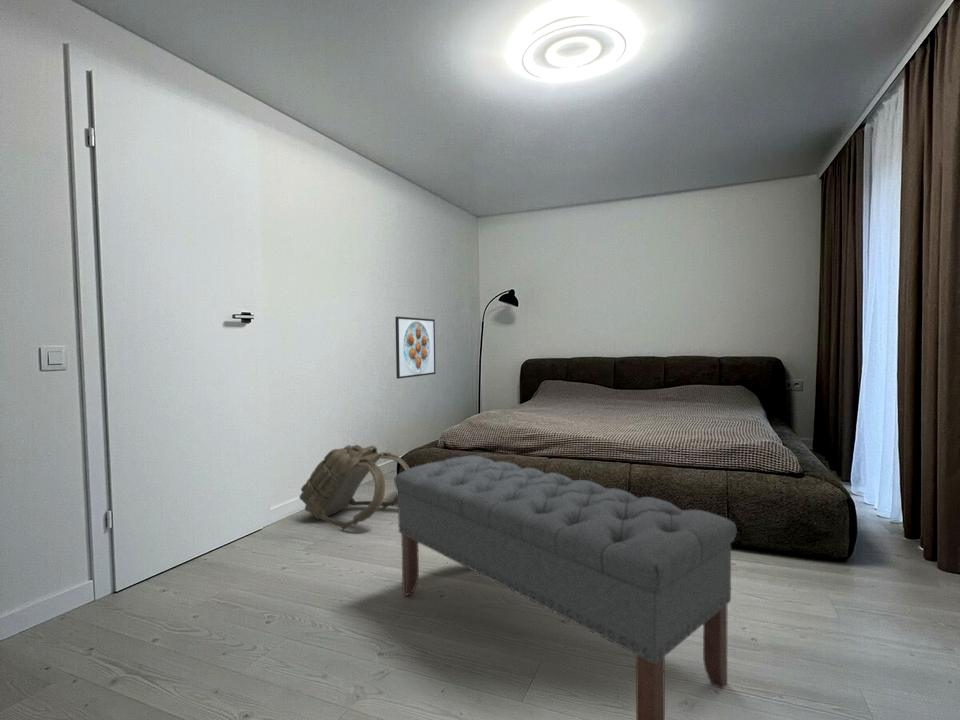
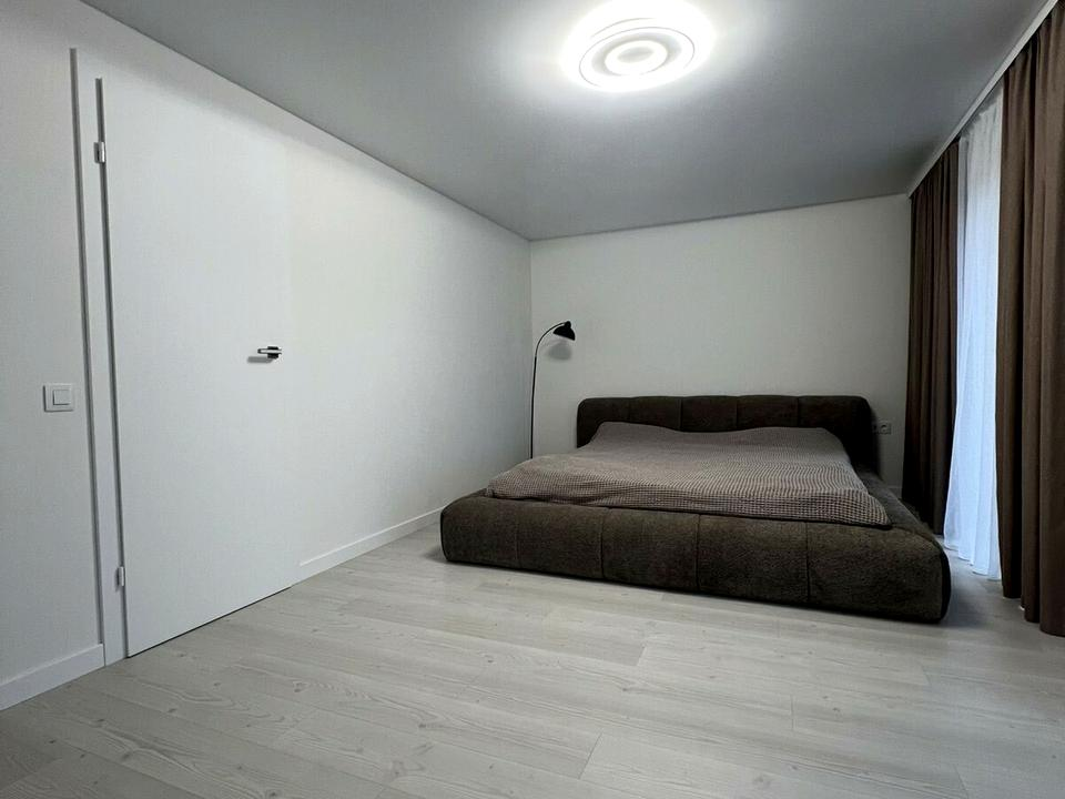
- bench [393,454,738,720]
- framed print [394,316,437,380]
- backpack [298,444,410,531]
